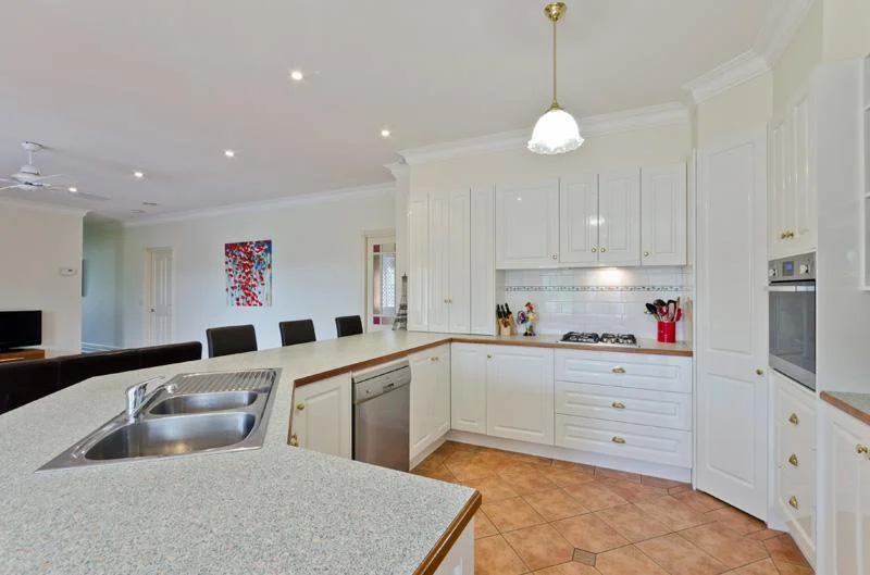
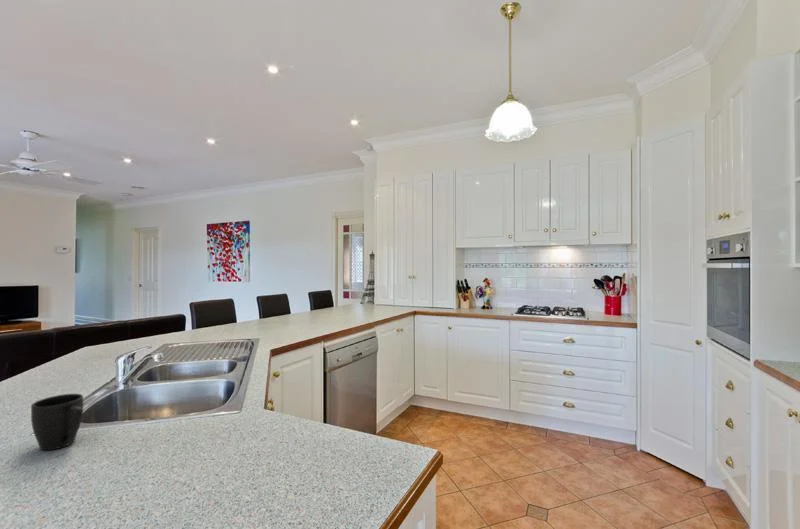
+ mug [30,393,84,451]
